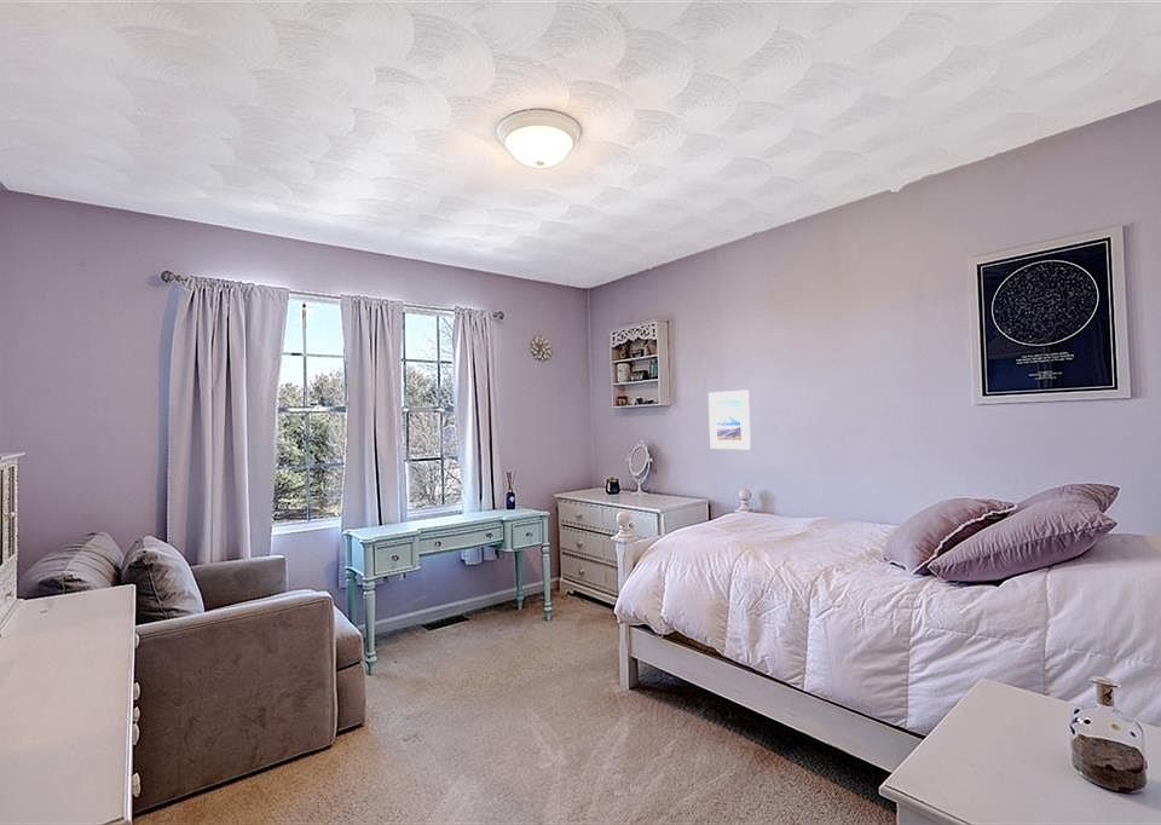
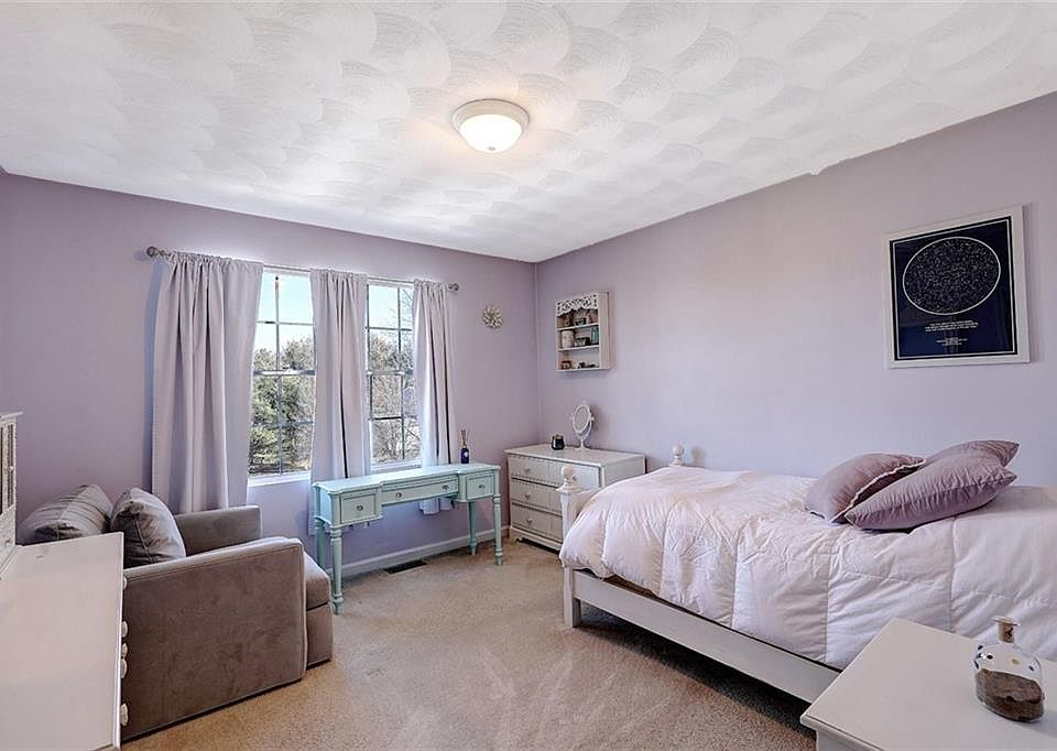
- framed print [707,390,752,450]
